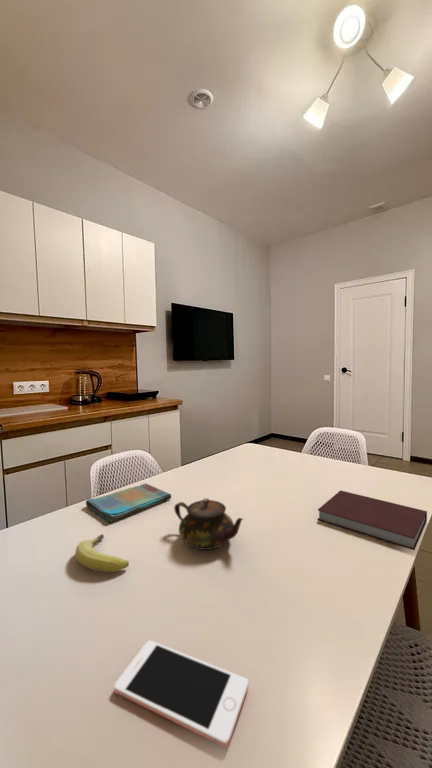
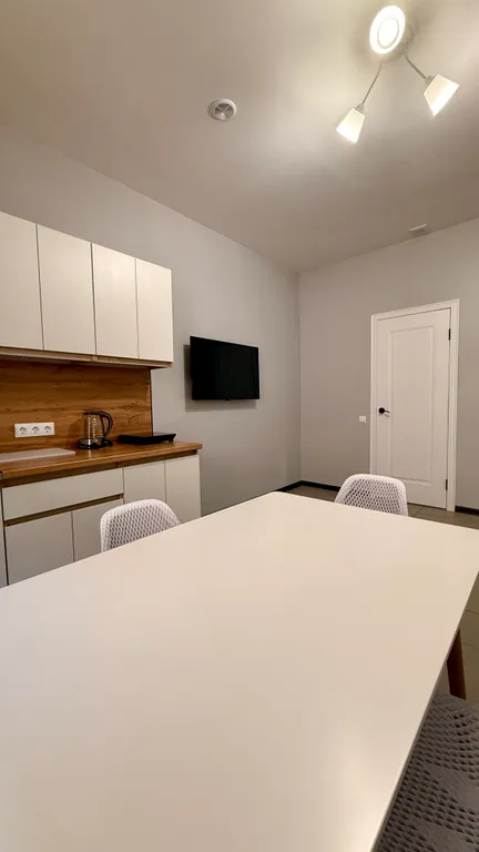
- fruit [74,533,130,573]
- dish towel [85,482,172,523]
- notebook [317,489,428,551]
- cell phone [113,640,249,749]
- teapot [173,497,244,551]
